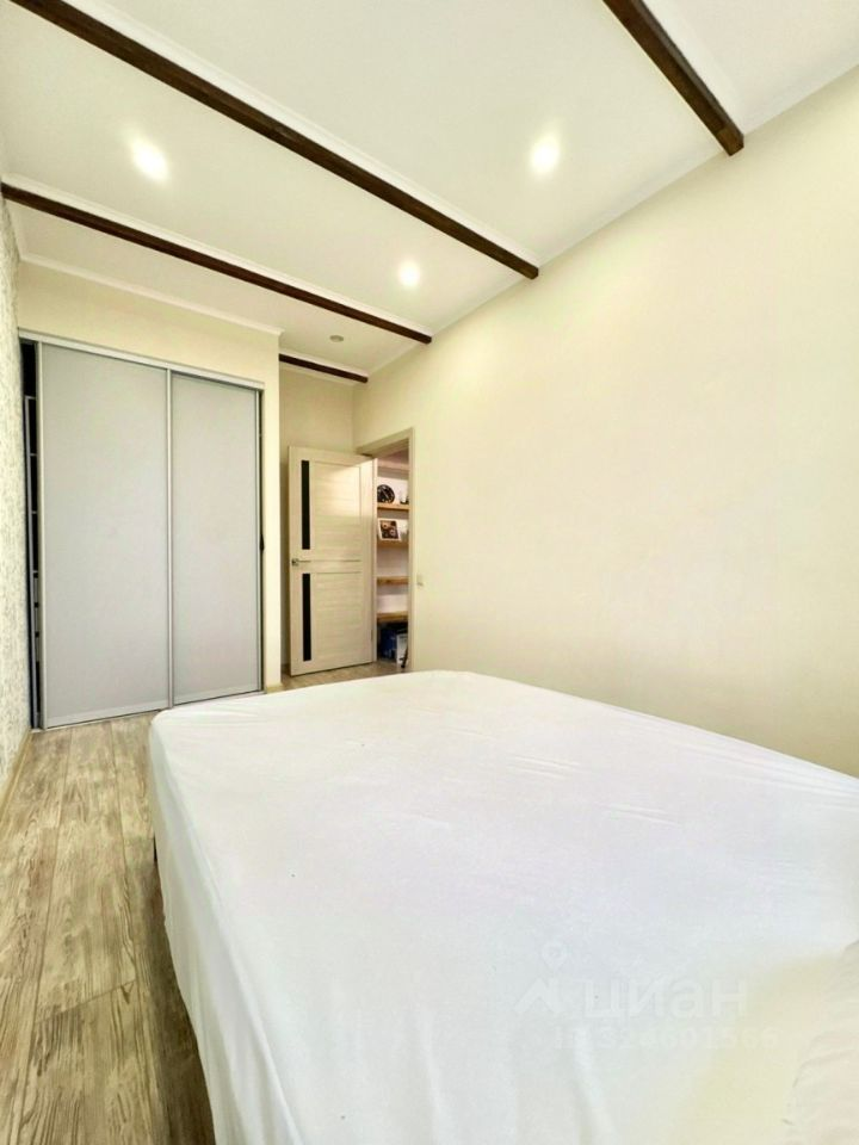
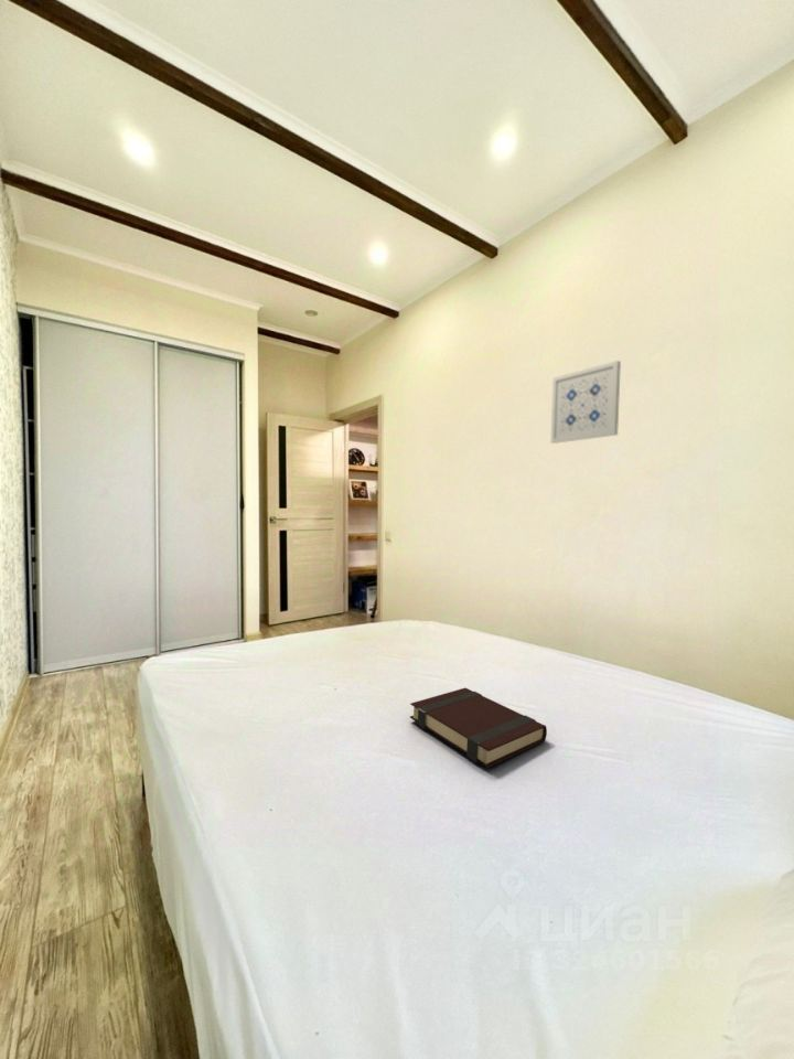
+ book [409,687,548,769]
+ wall art [550,360,622,445]
